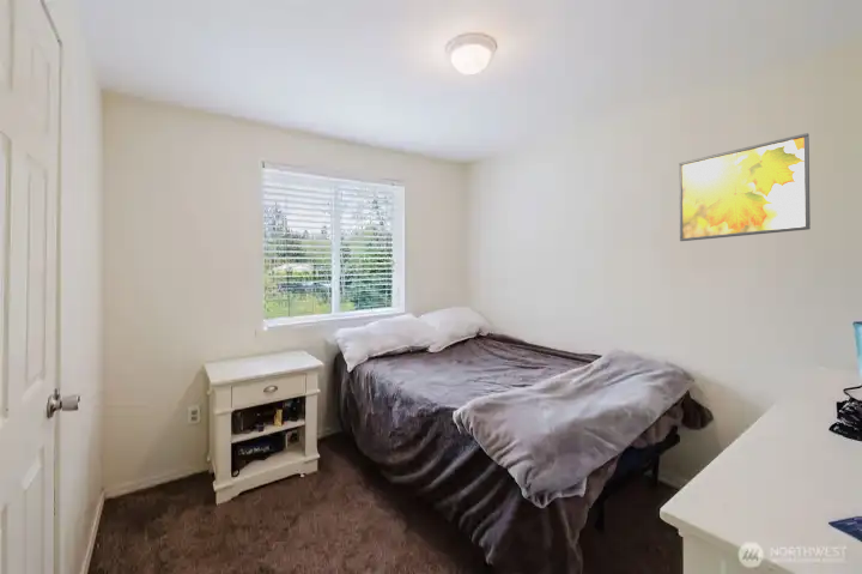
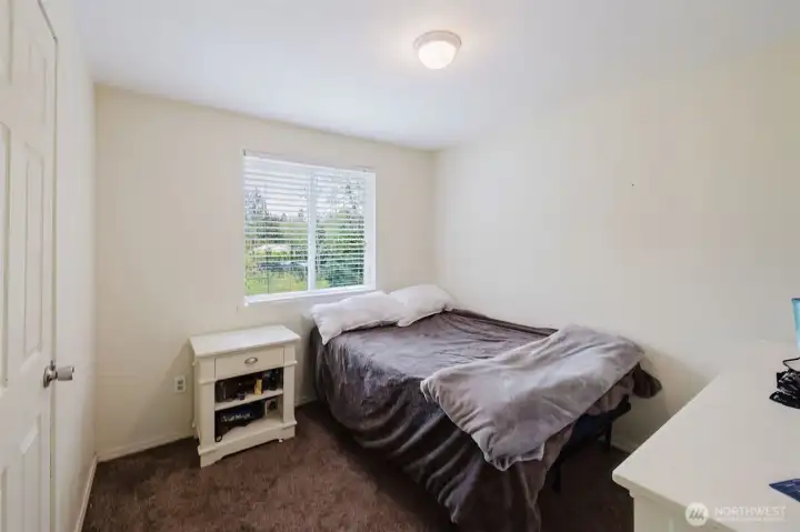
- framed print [678,132,812,242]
